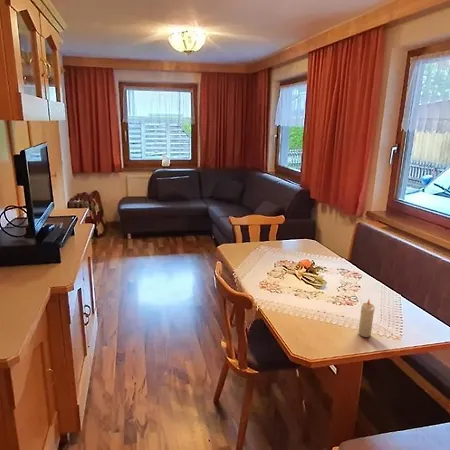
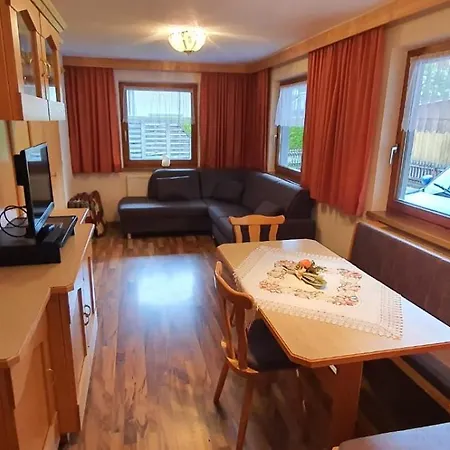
- candle [357,299,376,338]
